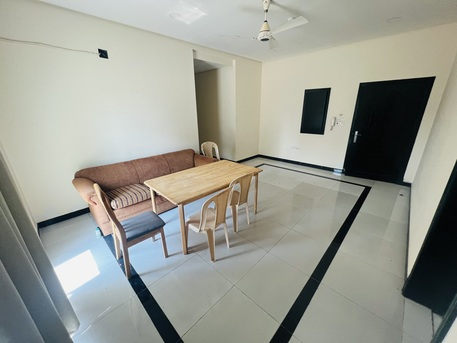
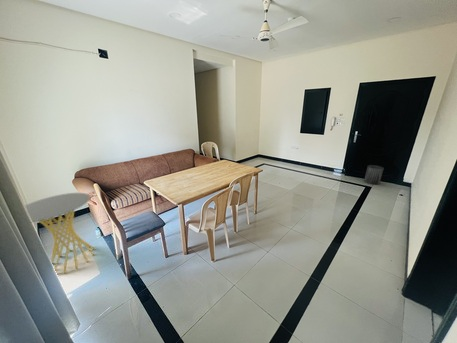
+ side table [24,192,96,275]
+ trash can [363,164,384,185]
